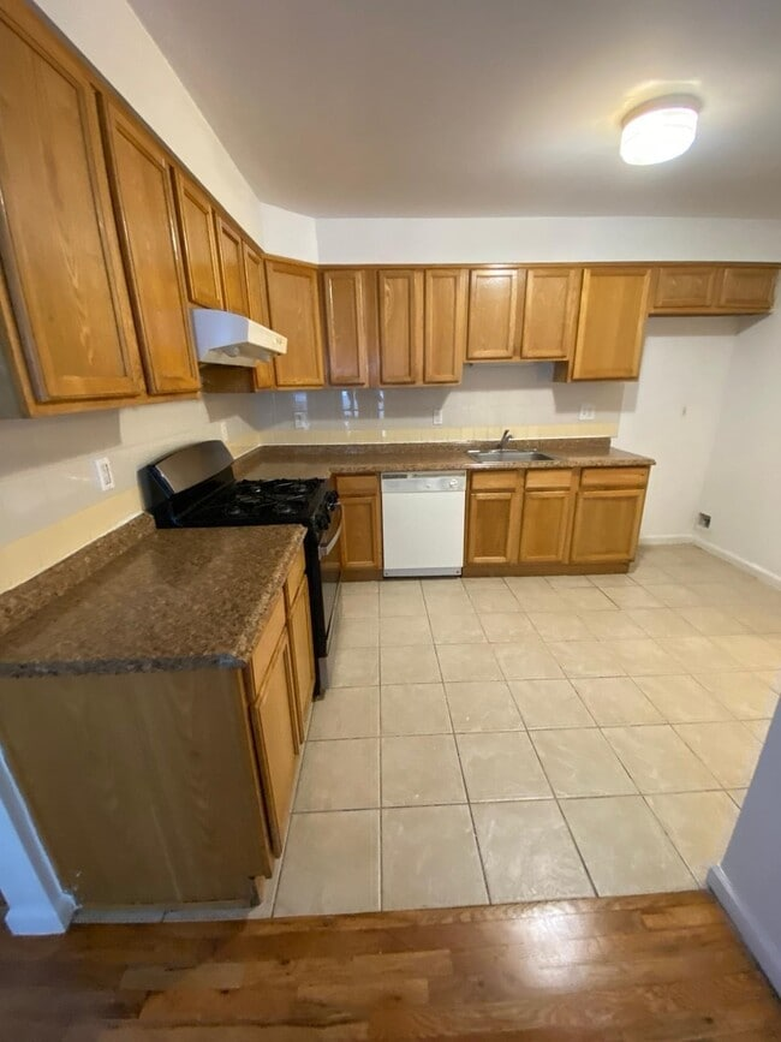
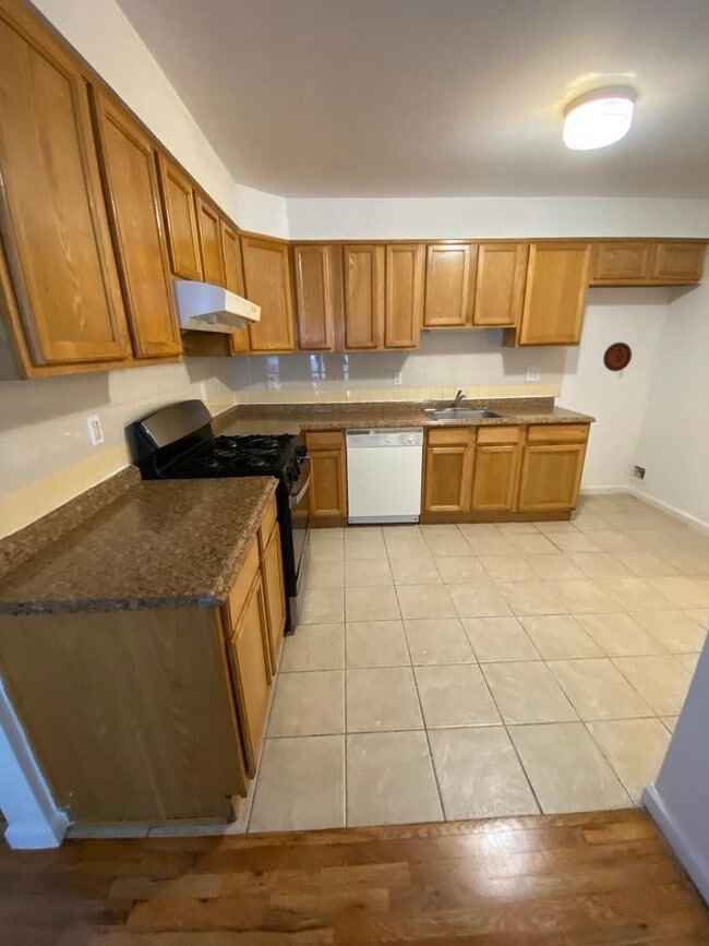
+ decorative plate [602,342,633,372]
